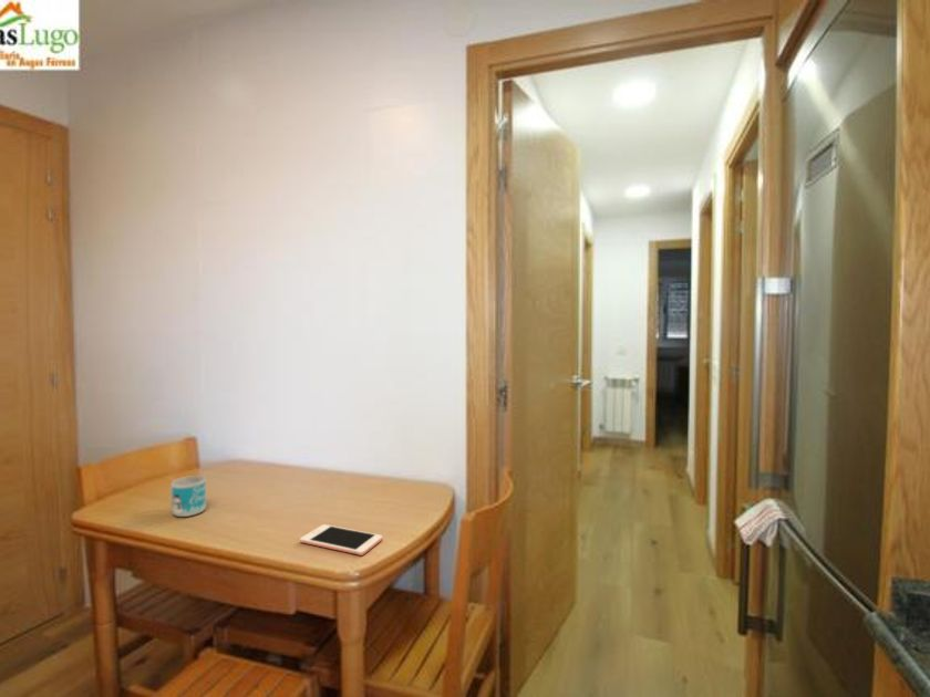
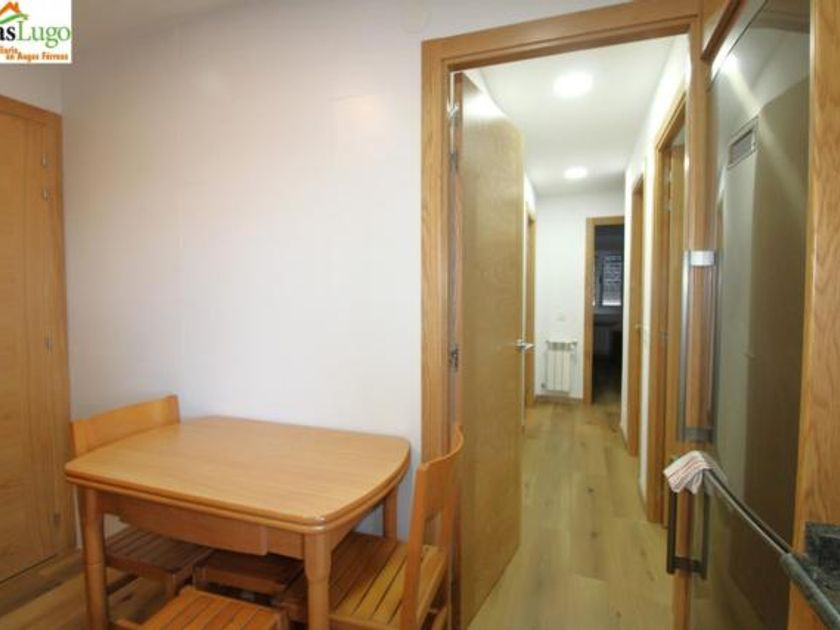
- mug [169,475,207,518]
- cell phone [299,523,383,556]
